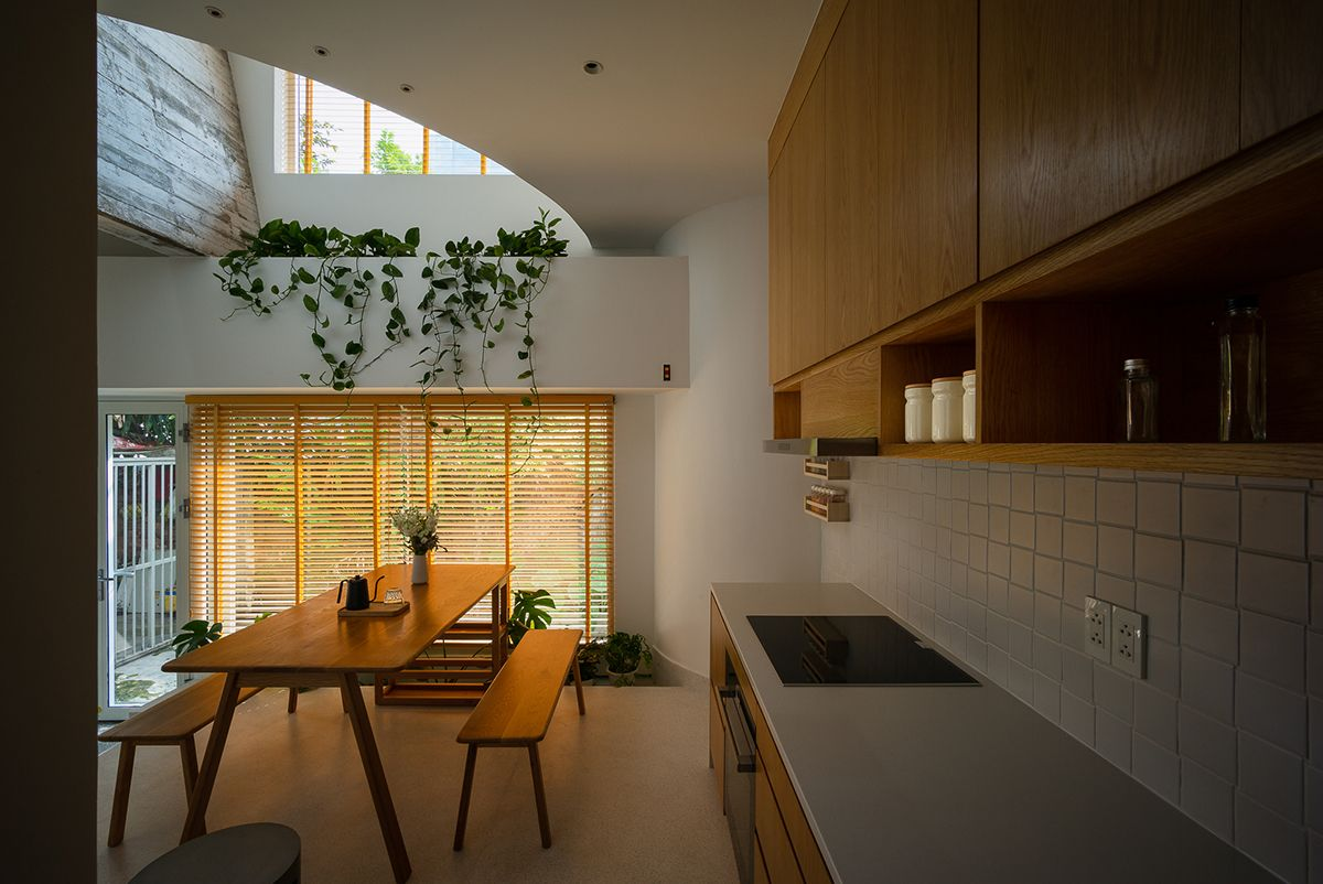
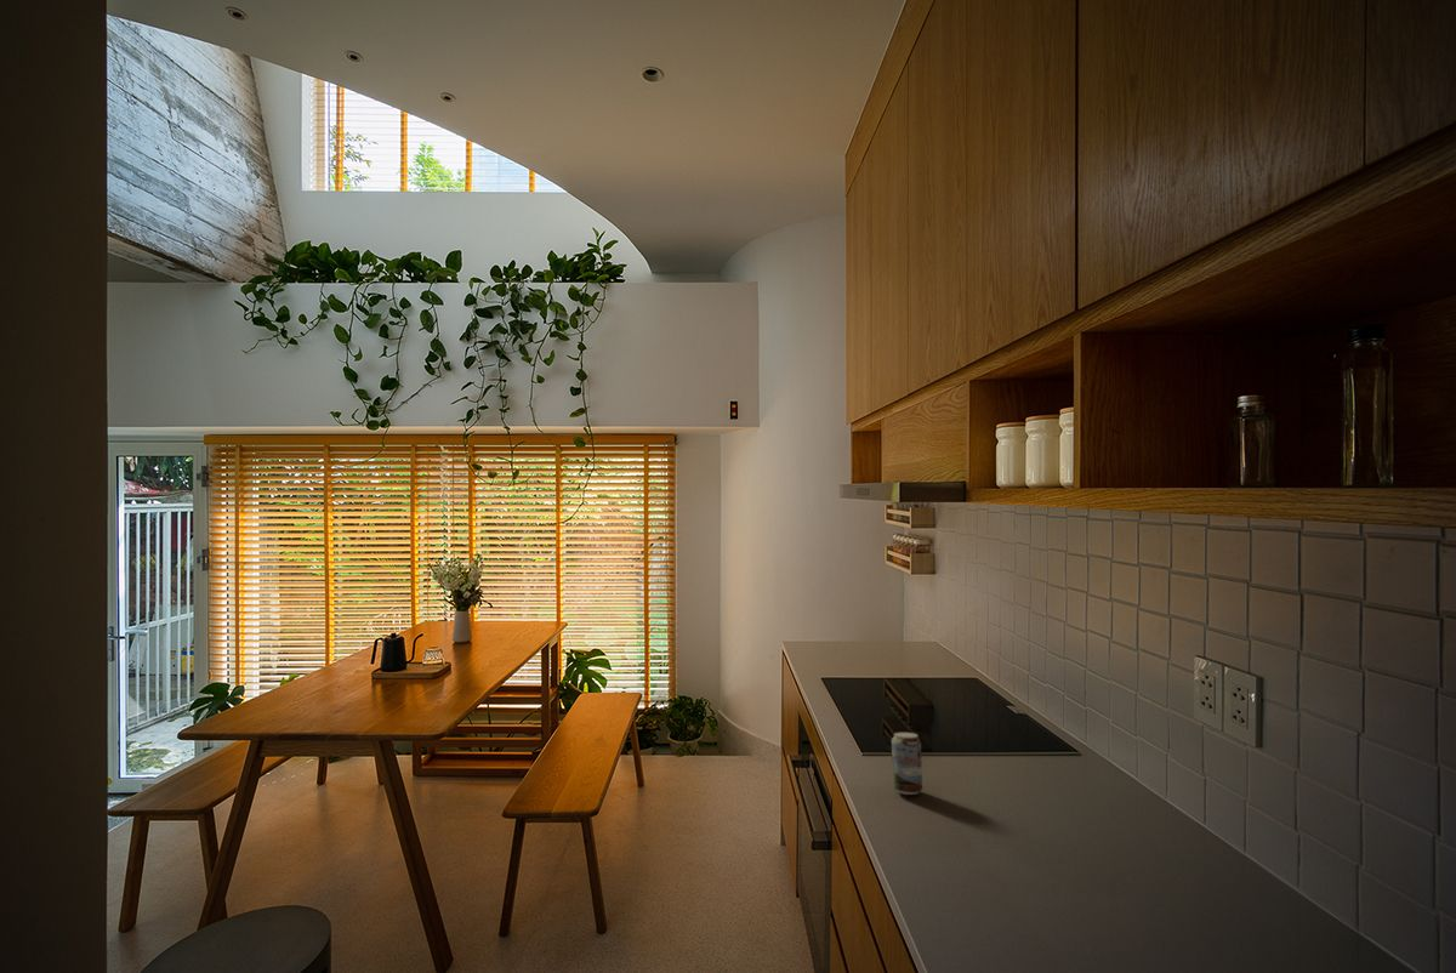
+ beverage can [891,732,923,796]
